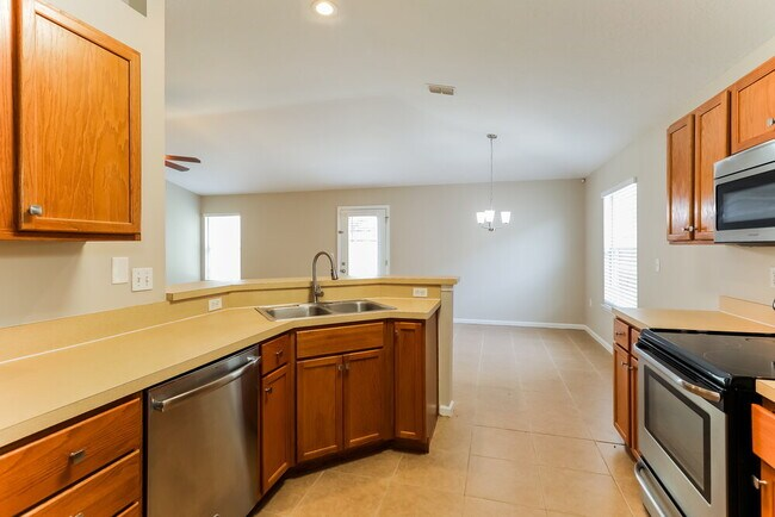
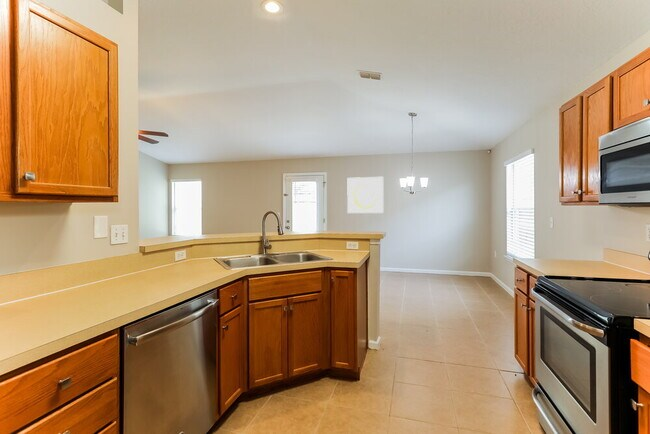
+ wall art [346,176,384,214]
